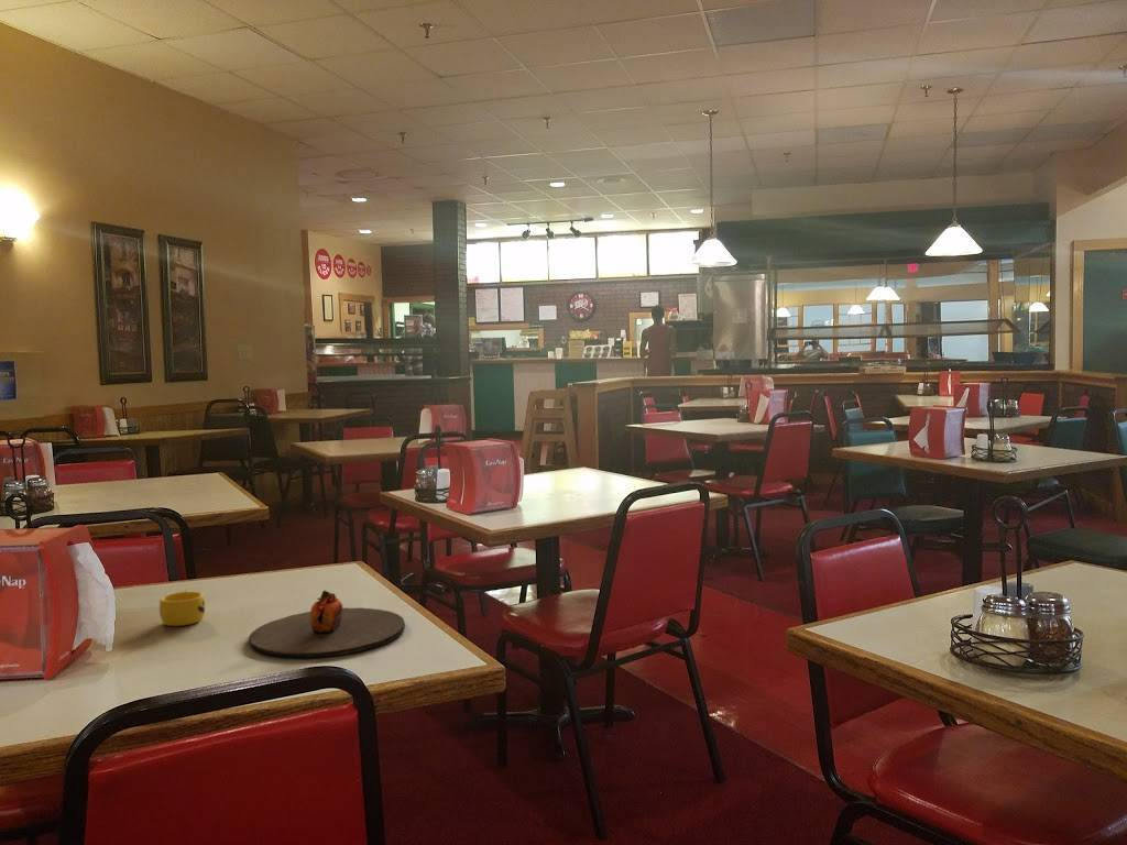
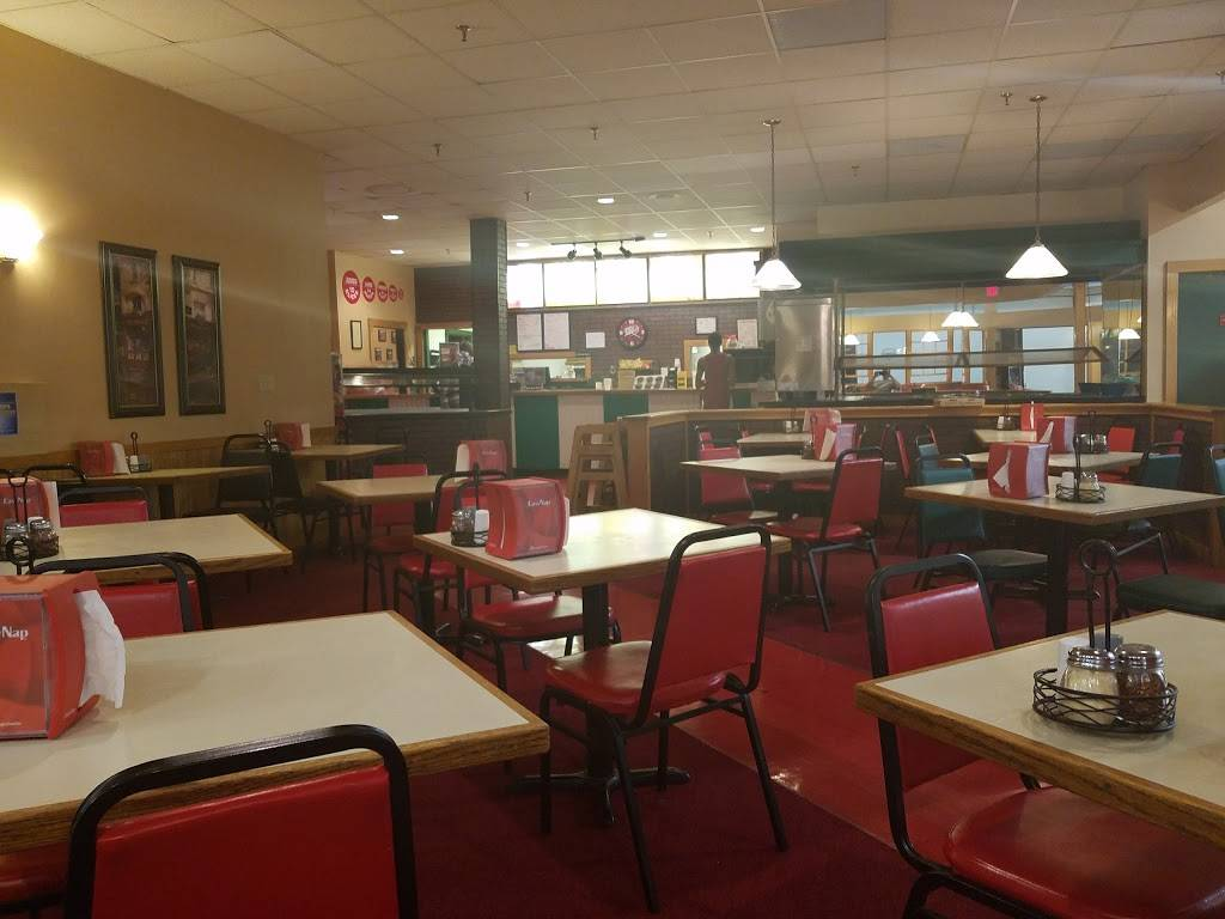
- plate [248,589,406,659]
- cup [158,589,206,627]
